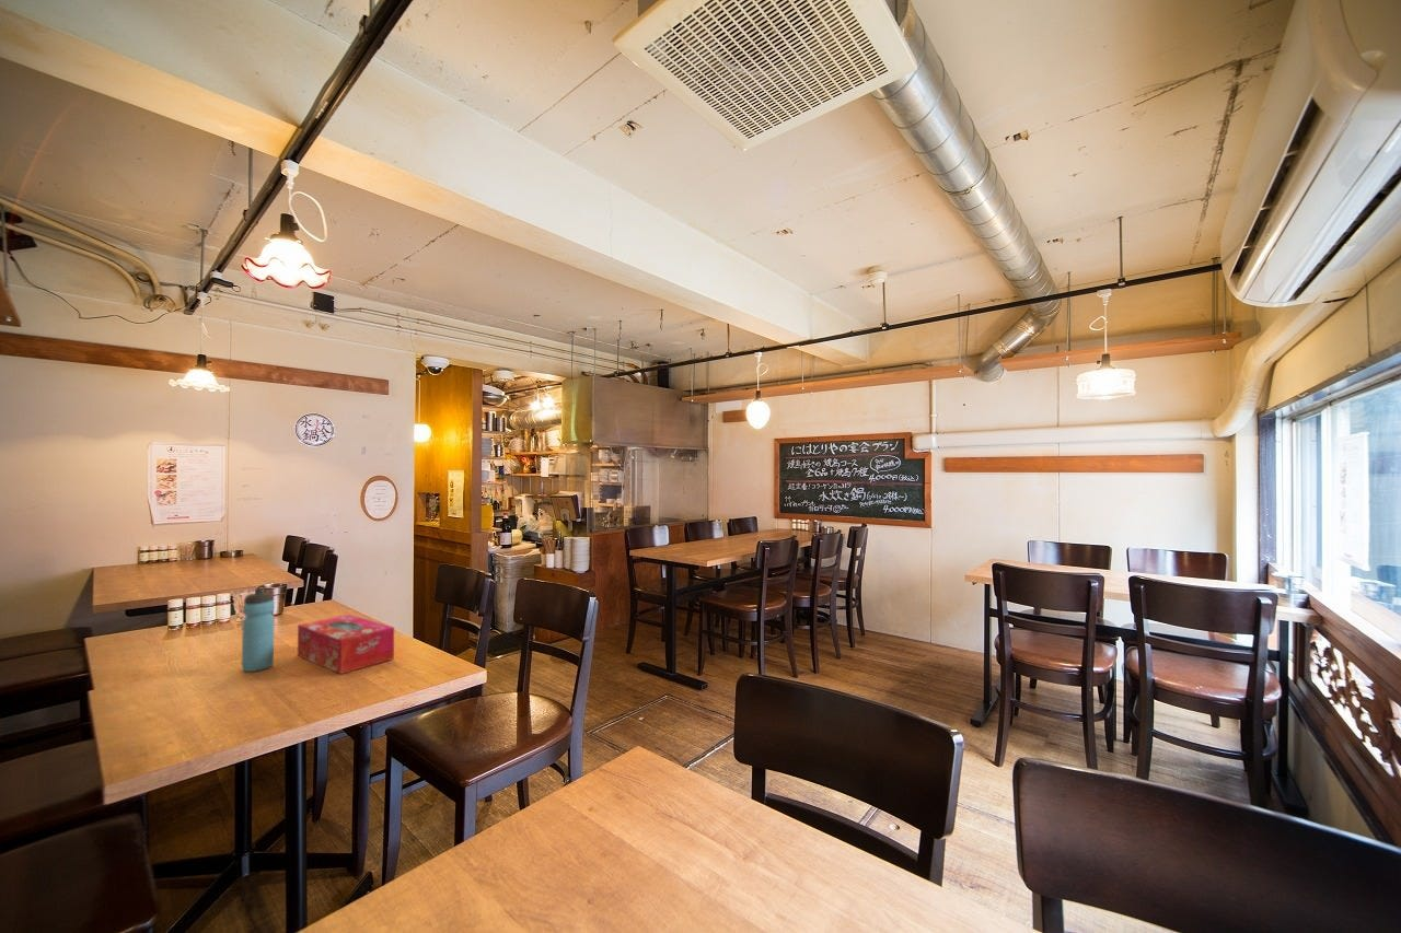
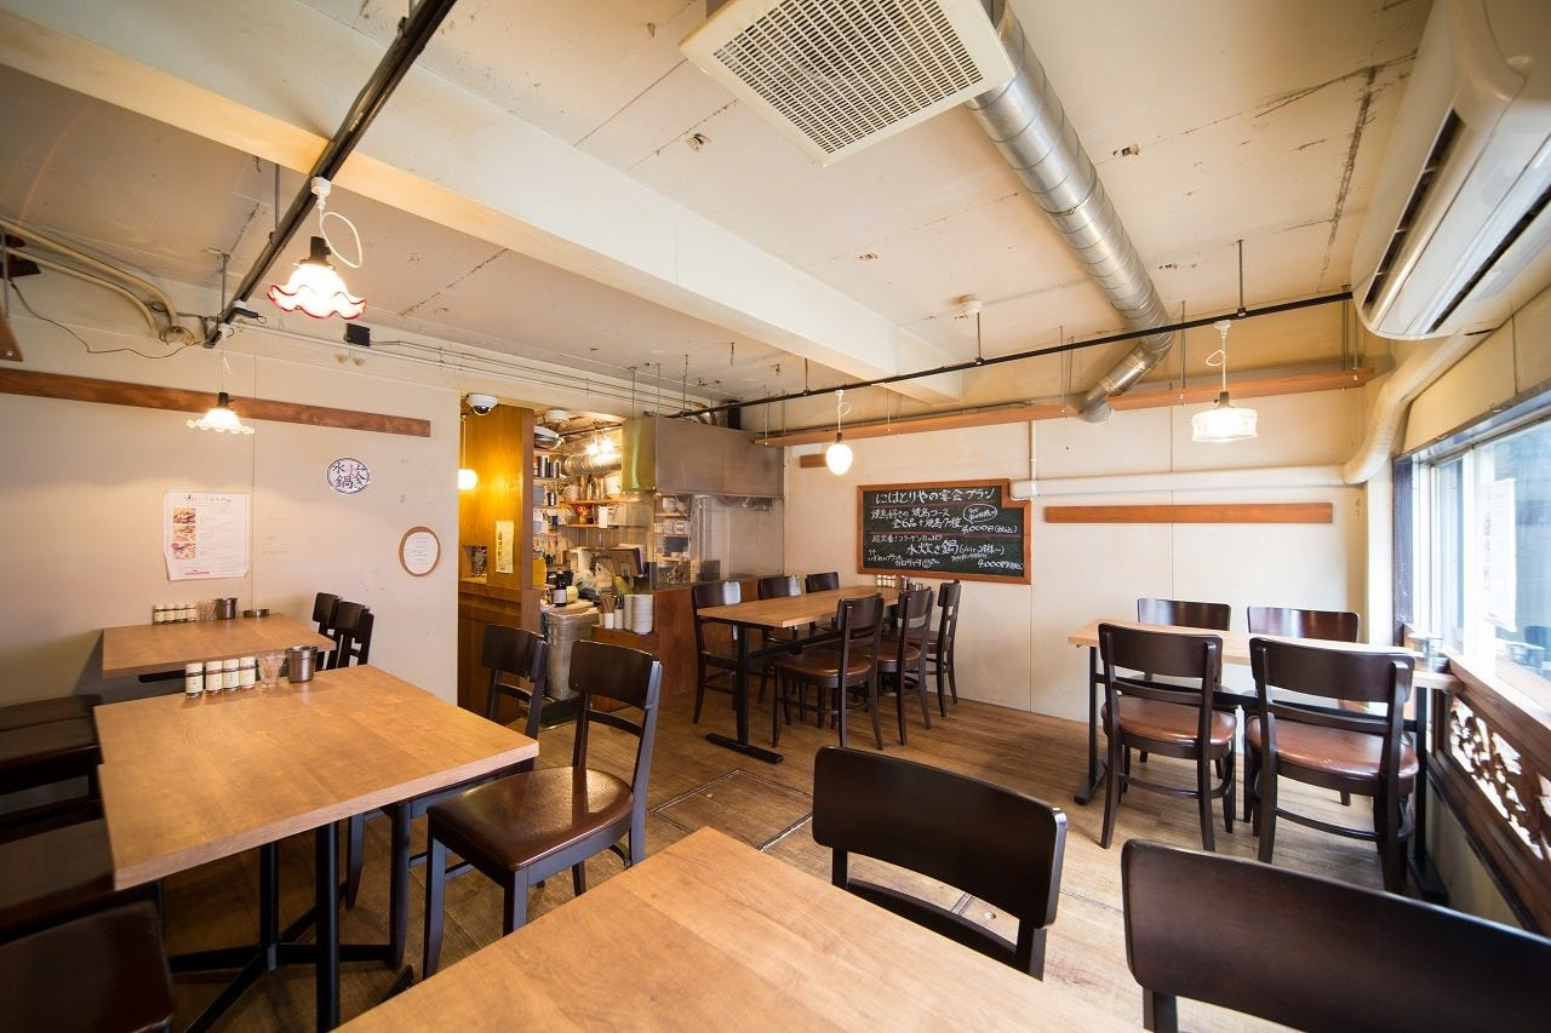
- water bottle [241,587,275,673]
- tissue box [297,614,395,675]
